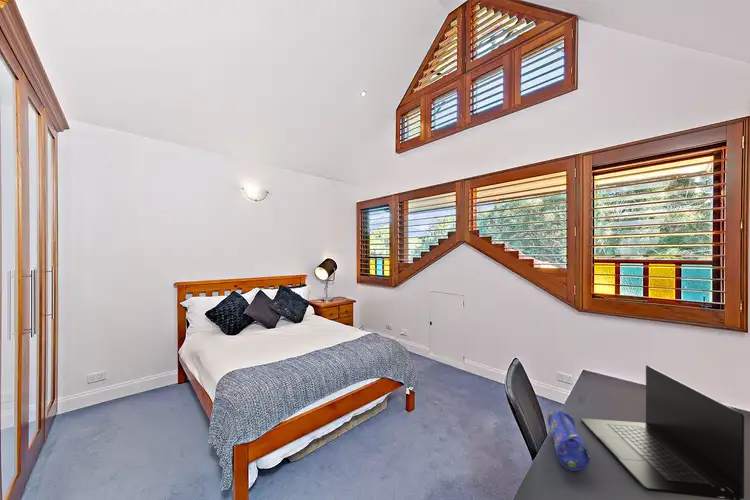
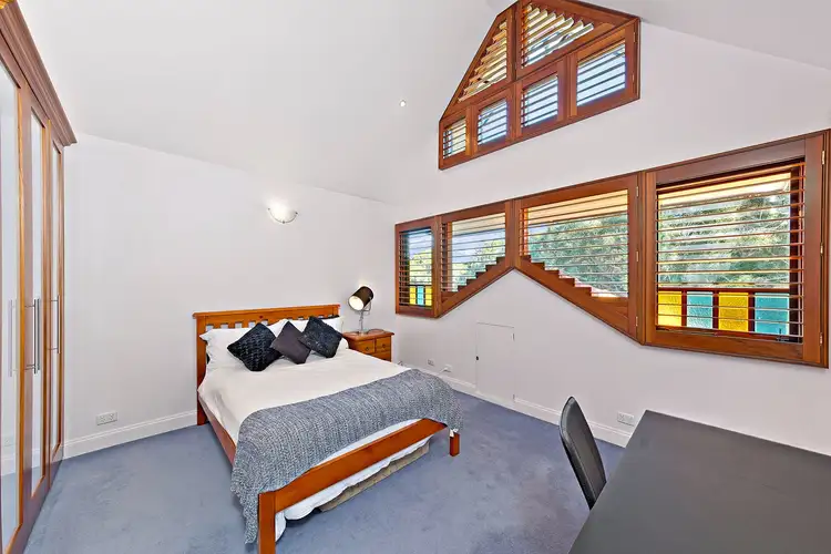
- laptop [580,364,745,500]
- pencil case [546,409,592,472]
